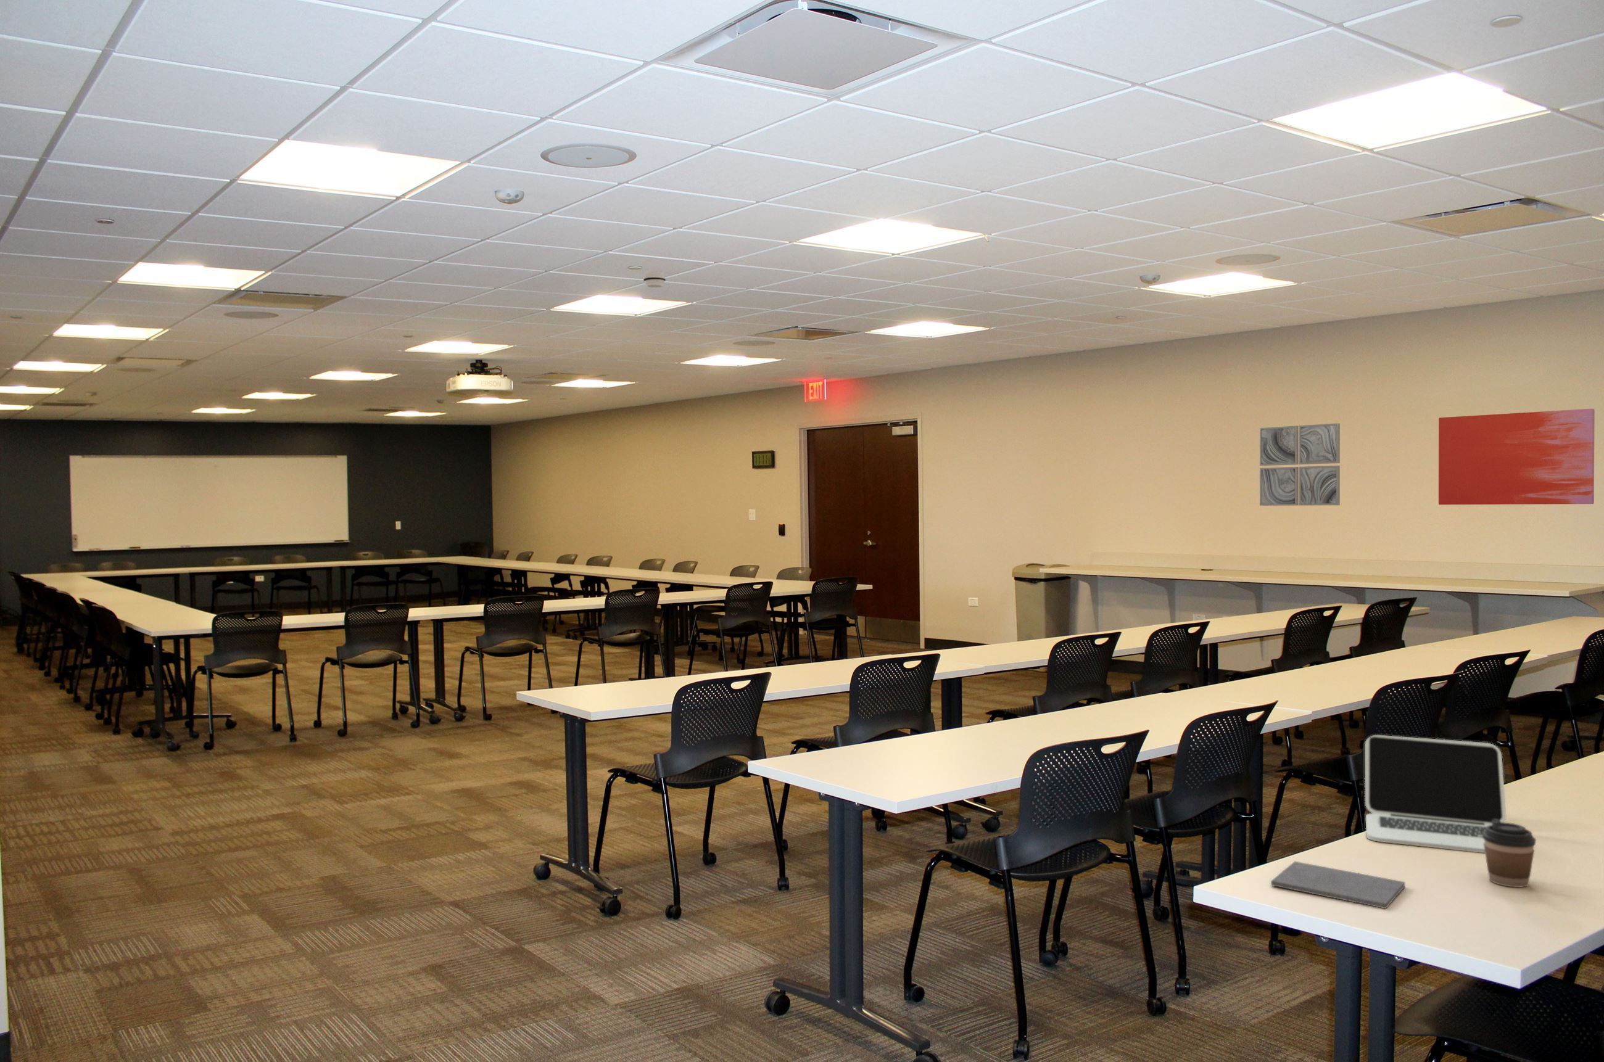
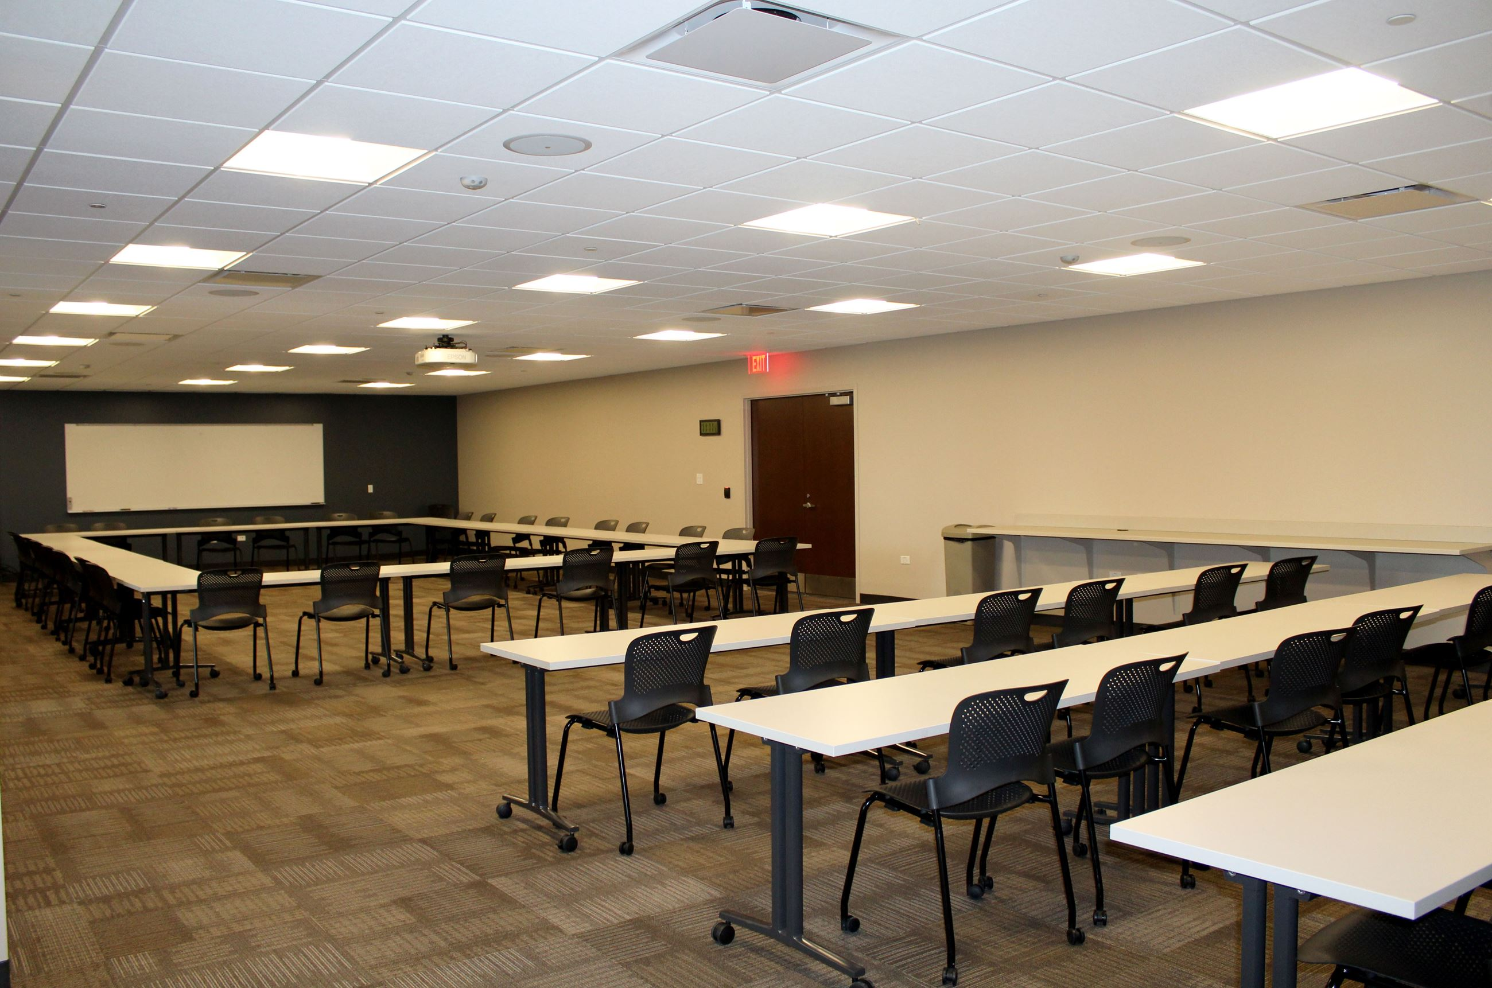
- wall art [1438,408,1596,505]
- coffee cup [1482,819,1536,888]
- notepad [1270,861,1405,909]
- smoke detector [643,270,666,288]
- wall art [1259,422,1341,506]
- laptop [1365,735,1507,853]
